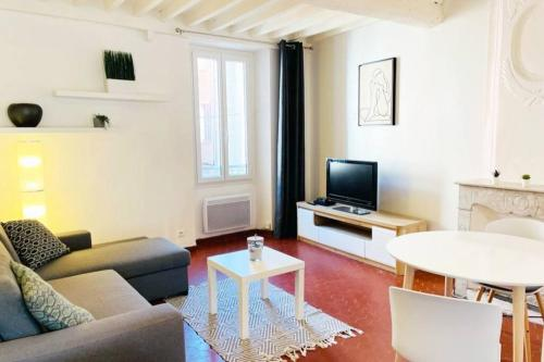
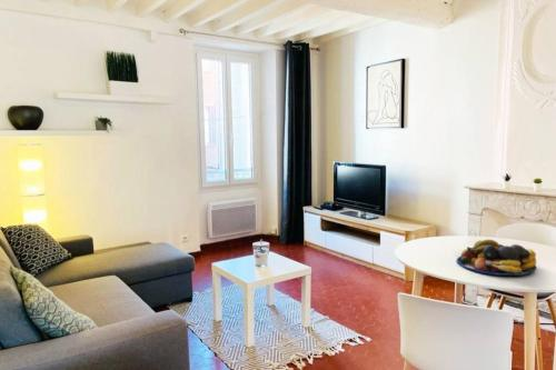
+ fruit bowl [456,238,537,277]
